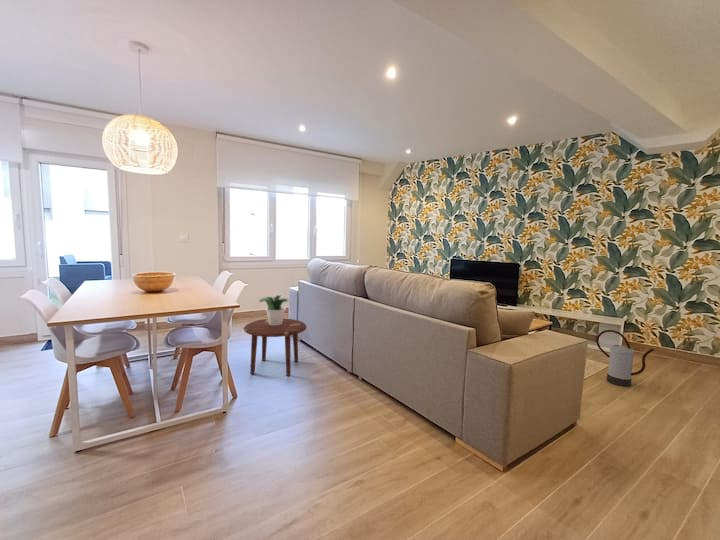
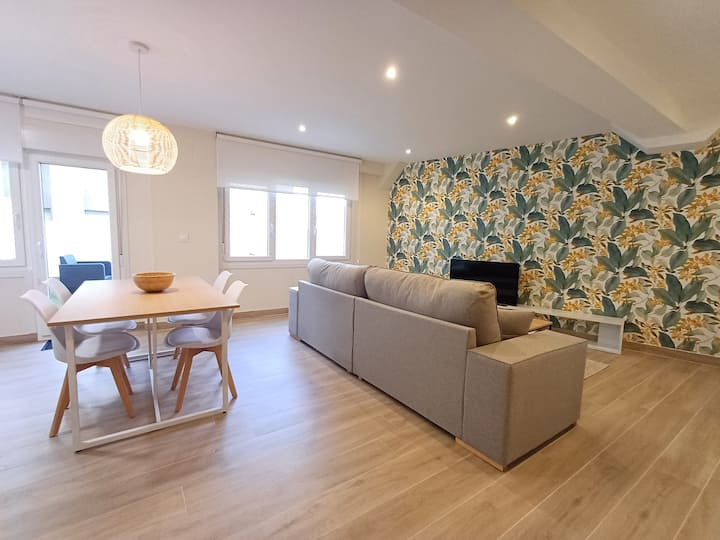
- watering can [595,329,655,387]
- potted plant [258,294,290,325]
- side table [243,317,307,377]
